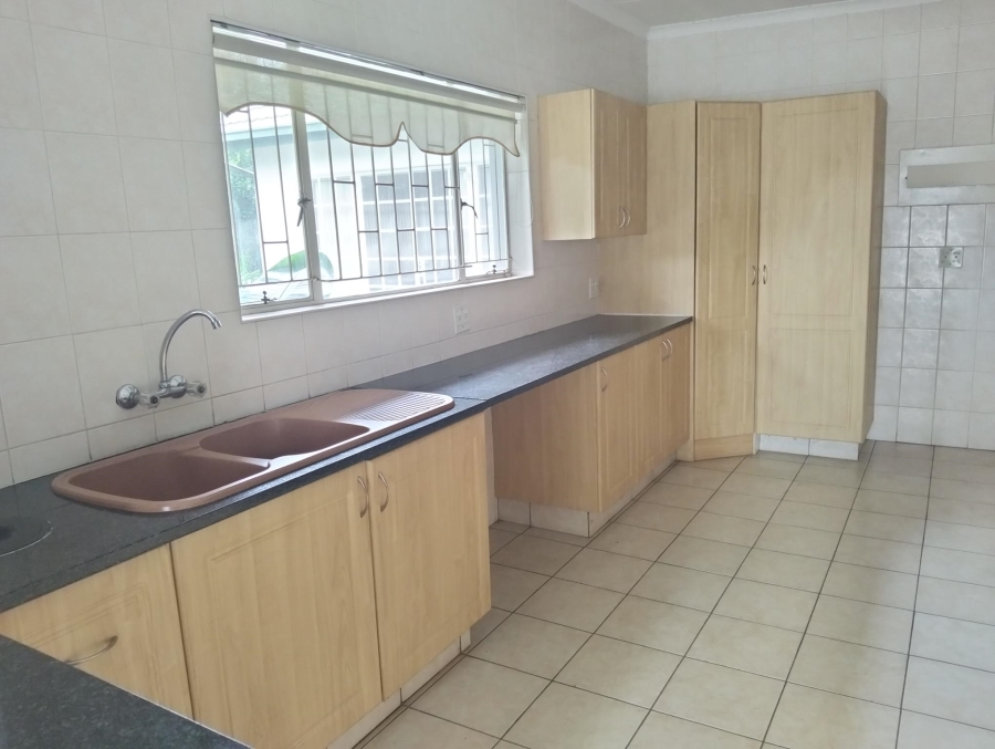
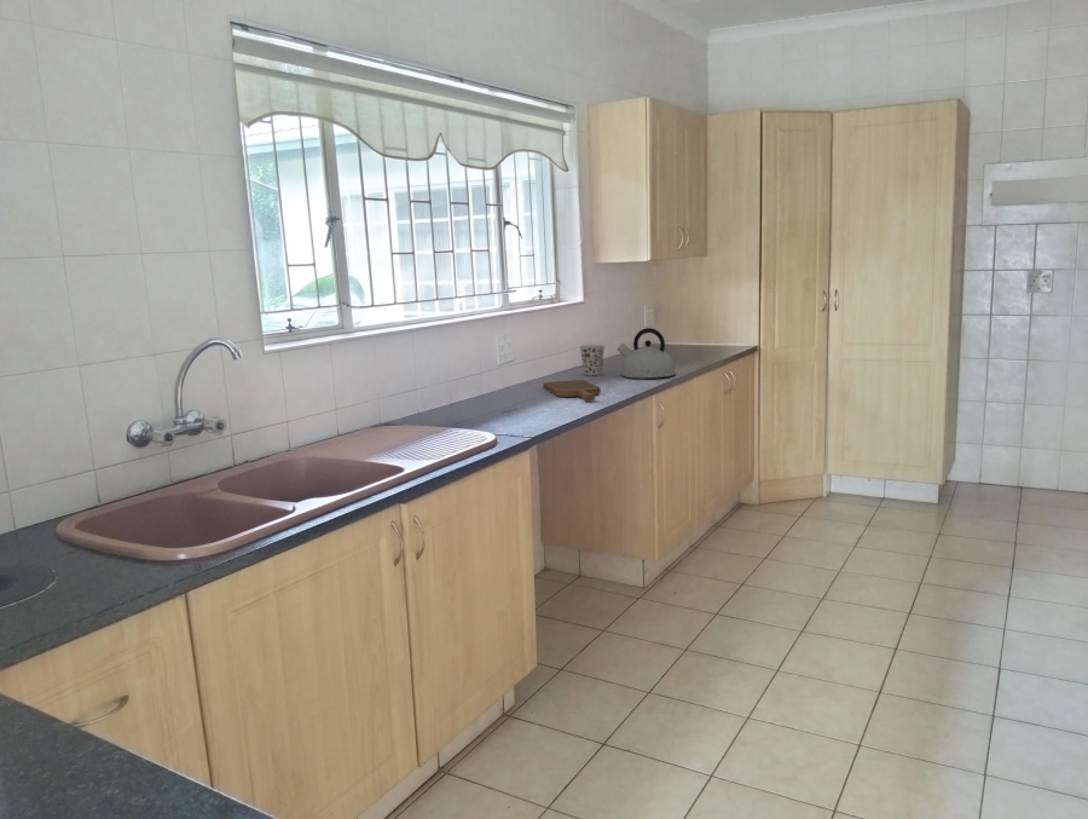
+ cutting board [542,379,602,402]
+ kettle [617,327,677,380]
+ cup [579,344,606,376]
